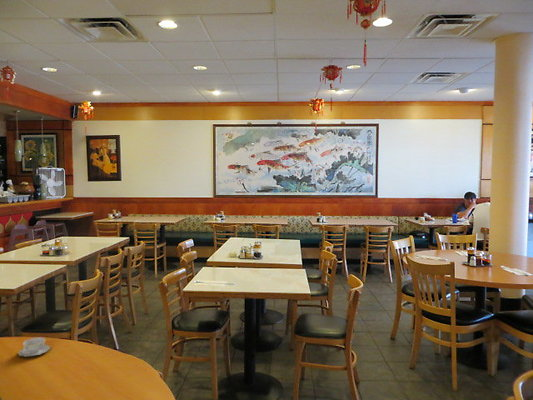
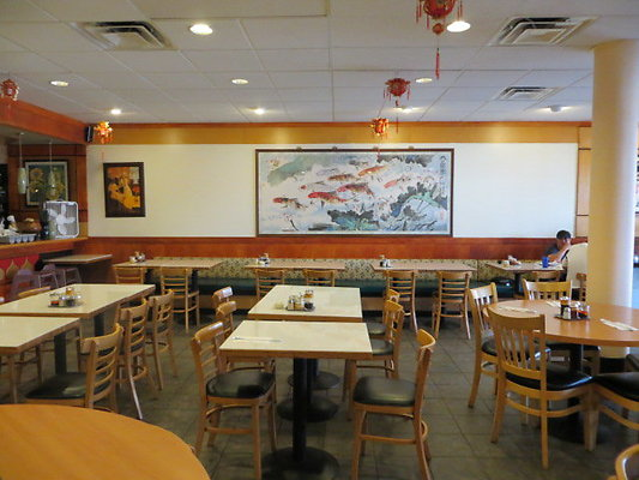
- chinaware [17,336,51,358]
